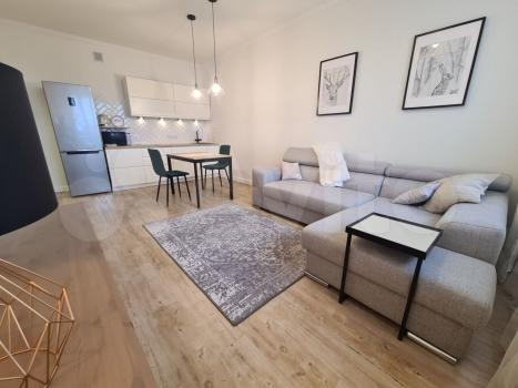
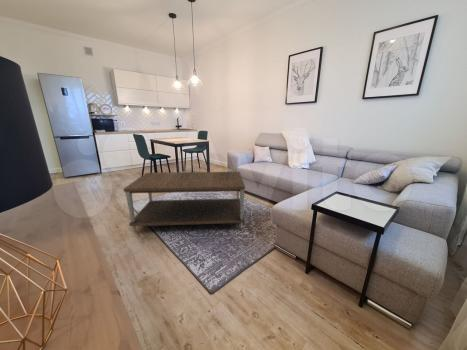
+ coffee table [123,171,246,233]
